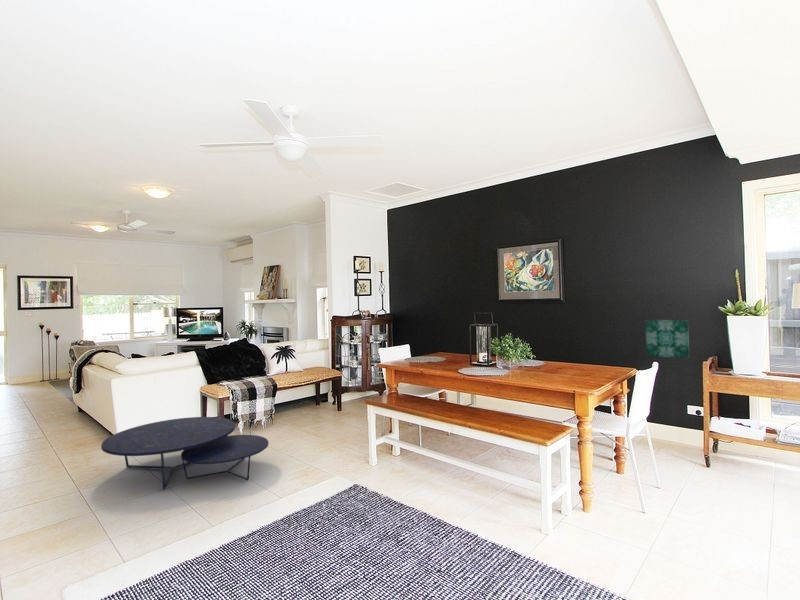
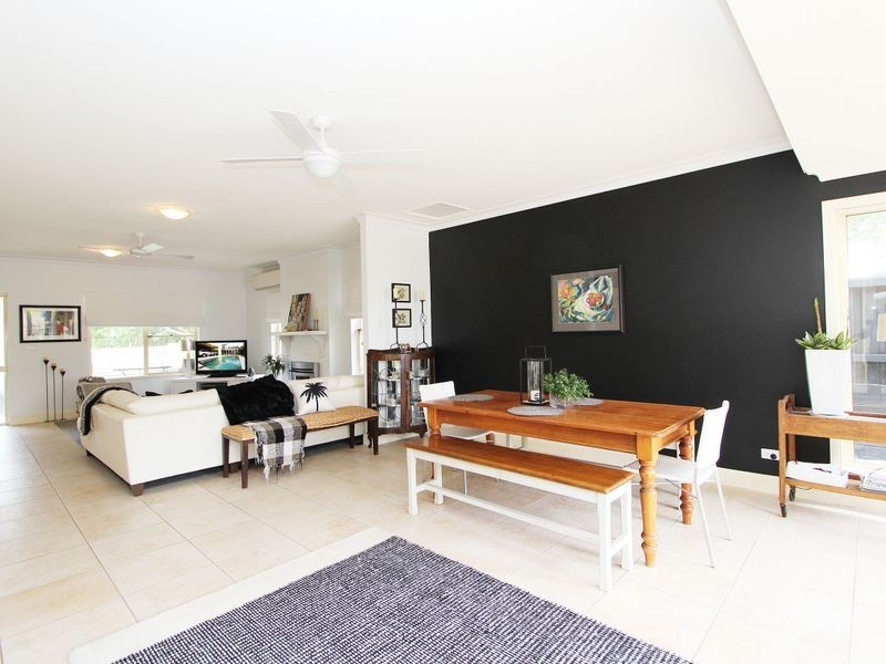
- nesting table [100,416,270,491]
- wall art [644,319,690,359]
